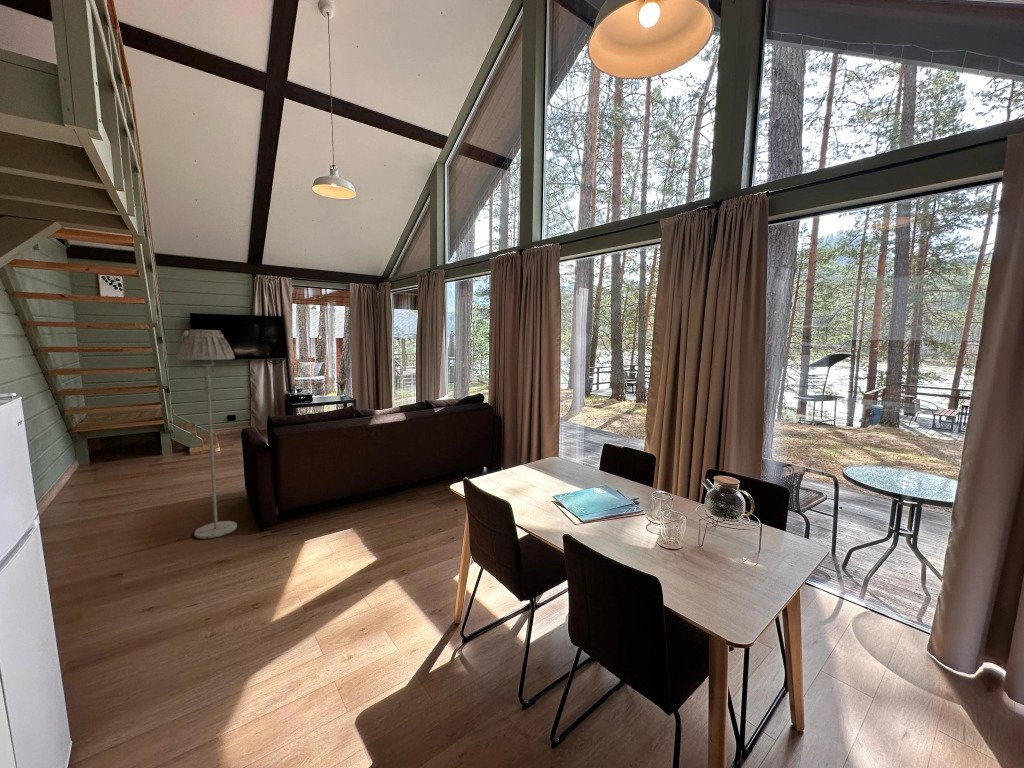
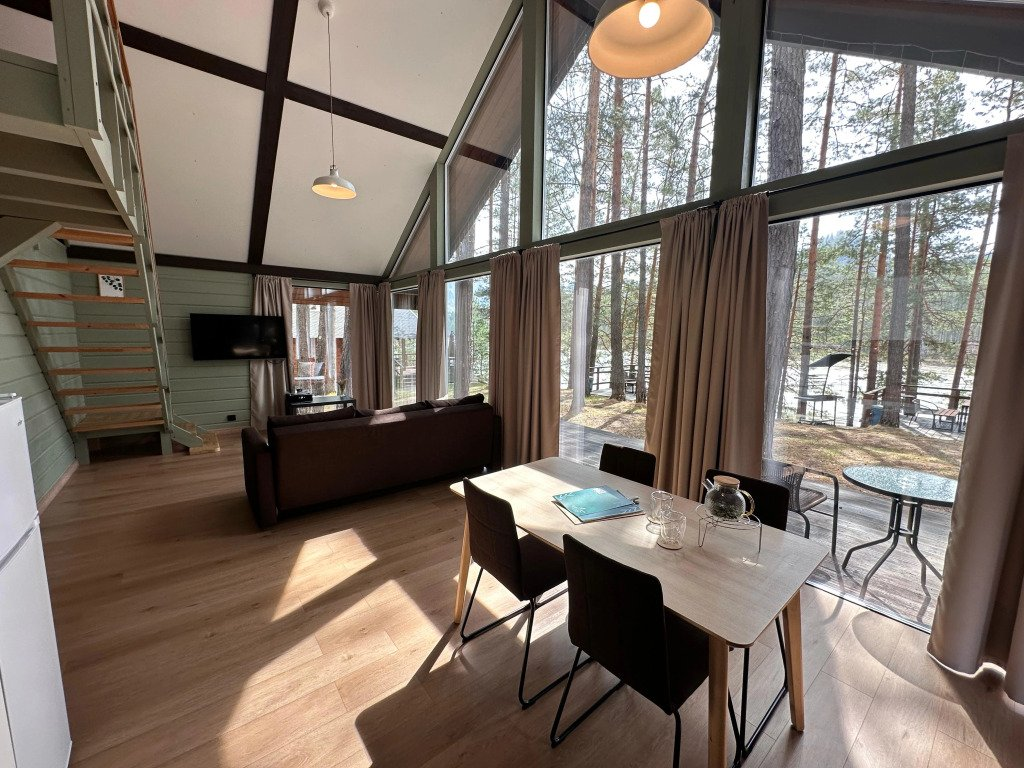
- floor lamp [176,328,238,540]
